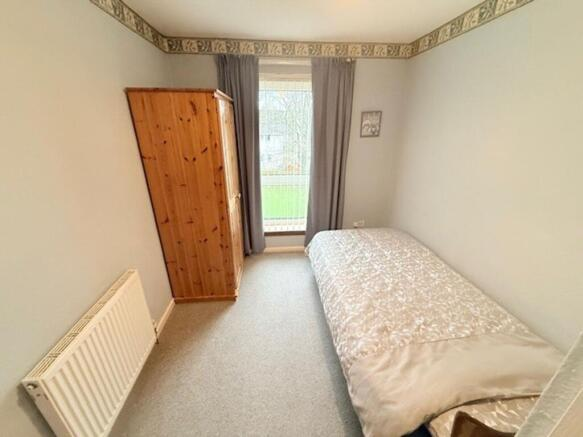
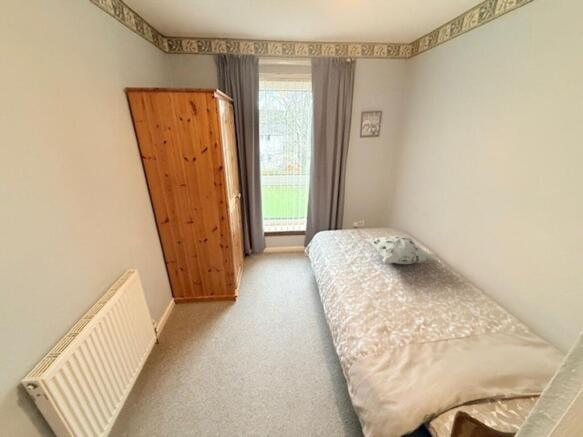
+ decorative pillow [364,235,438,265]
